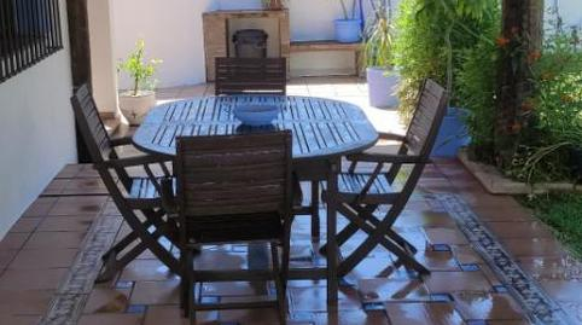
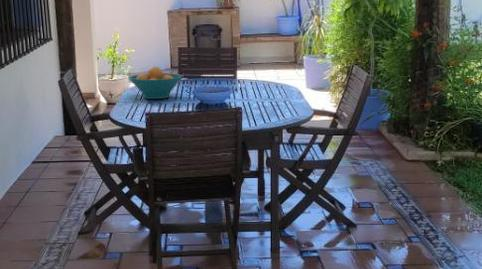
+ fruit bowl [128,66,184,100]
